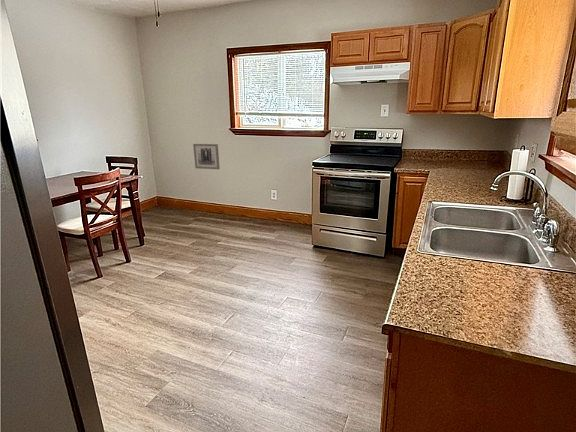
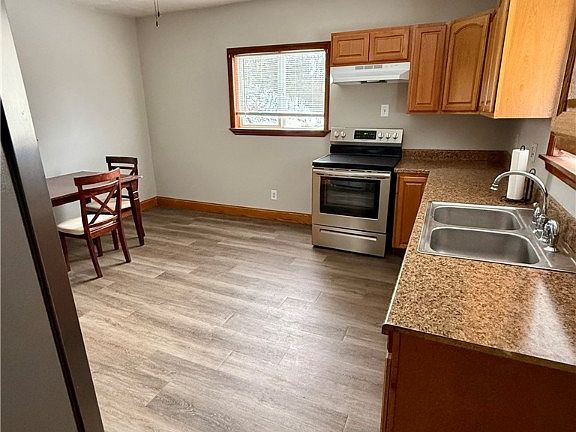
- wall art [192,143,221,170]
